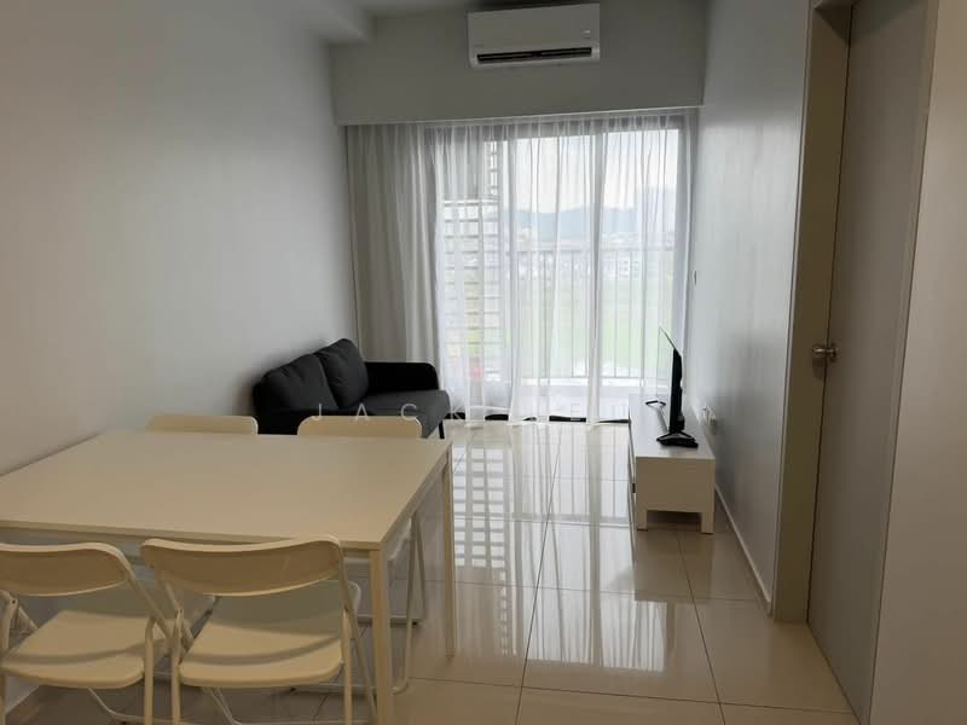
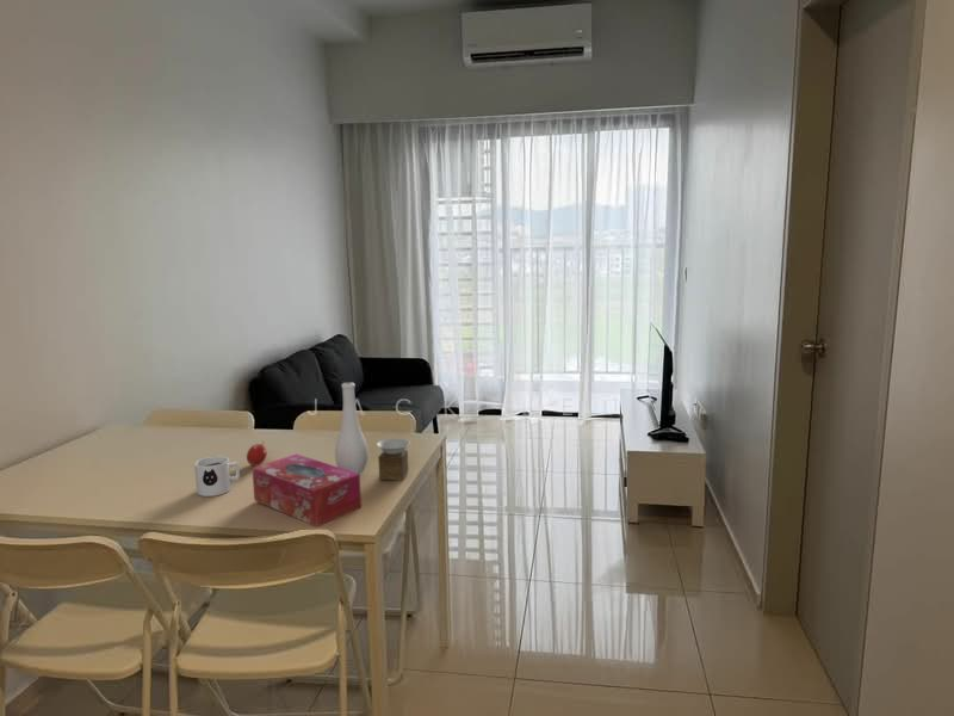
+ tissue box [250,453,363,527]
+ vase [334,381,411,481]
+ fruit [246,442,268,467]
+ mug [193,455,241,498]
